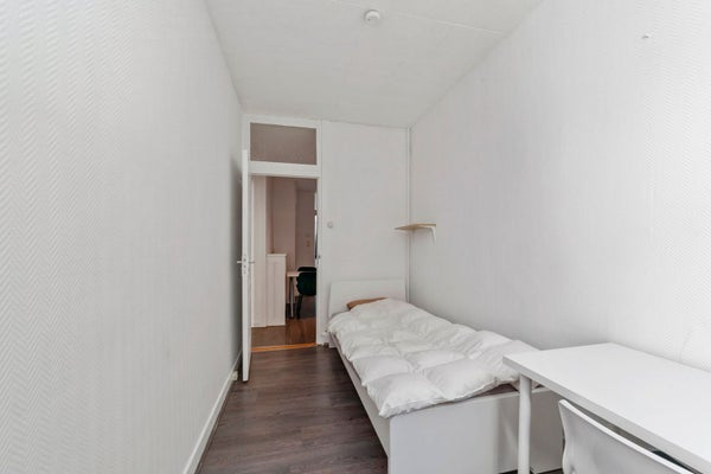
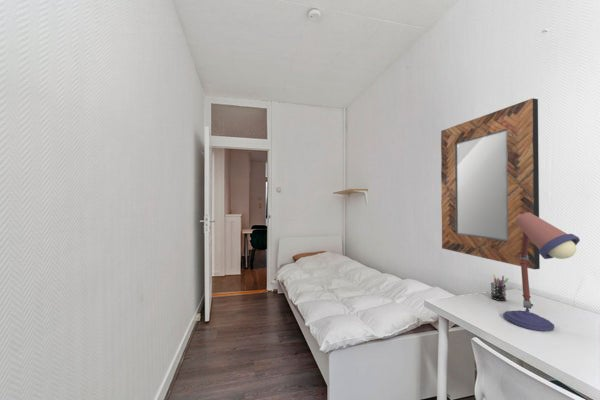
+ home mirror [440,97,541,270]
+ desk lamp [502,212,581,332]
+ pen holder [490,273,509,302]
